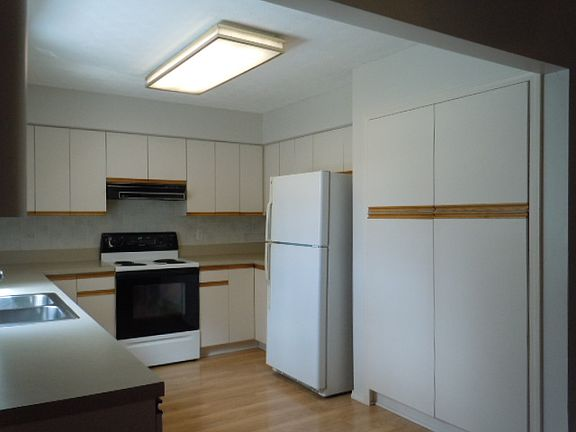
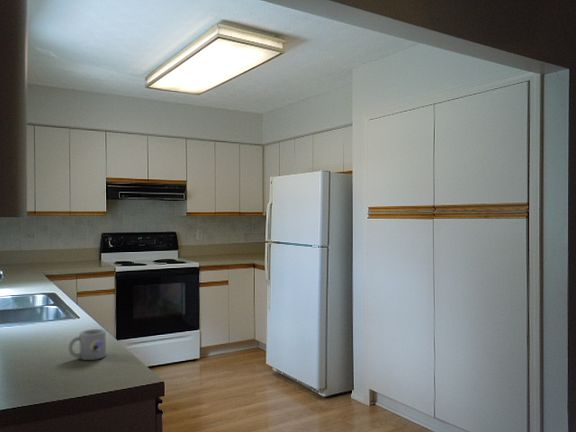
+ mug [67,328,107,361]
